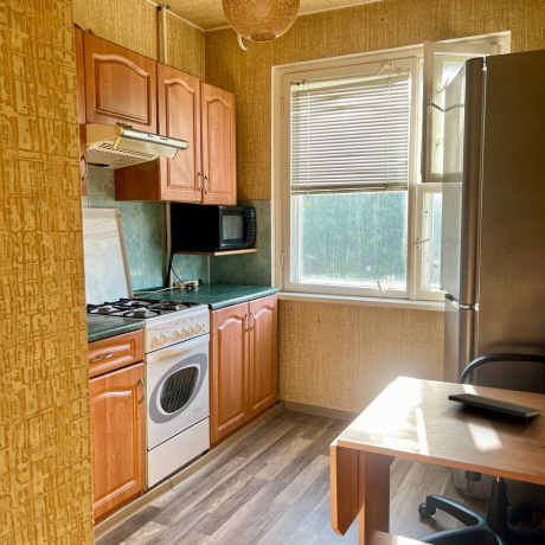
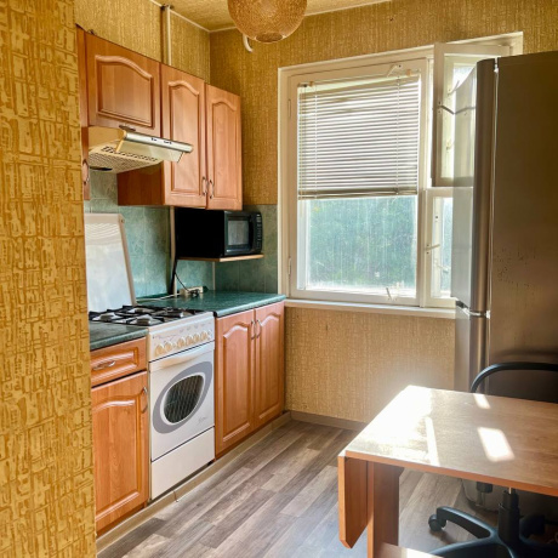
- notepad [447,392,544,430]
